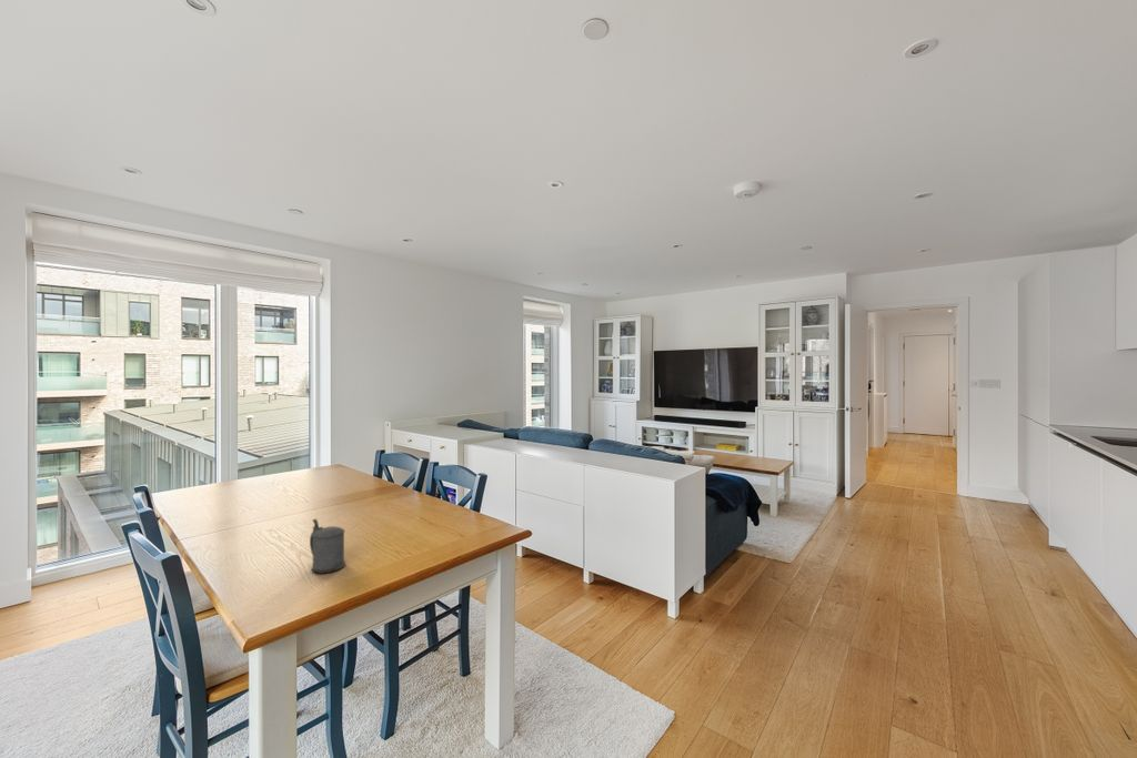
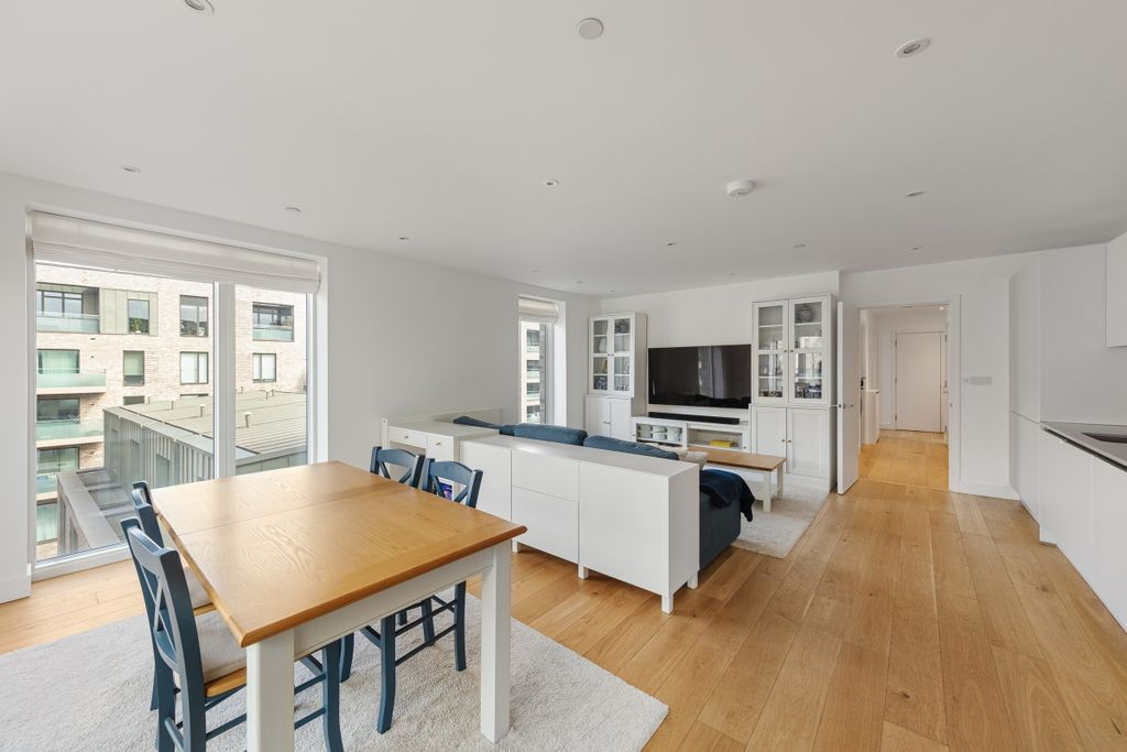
- beer stein [309,518,346,575]
